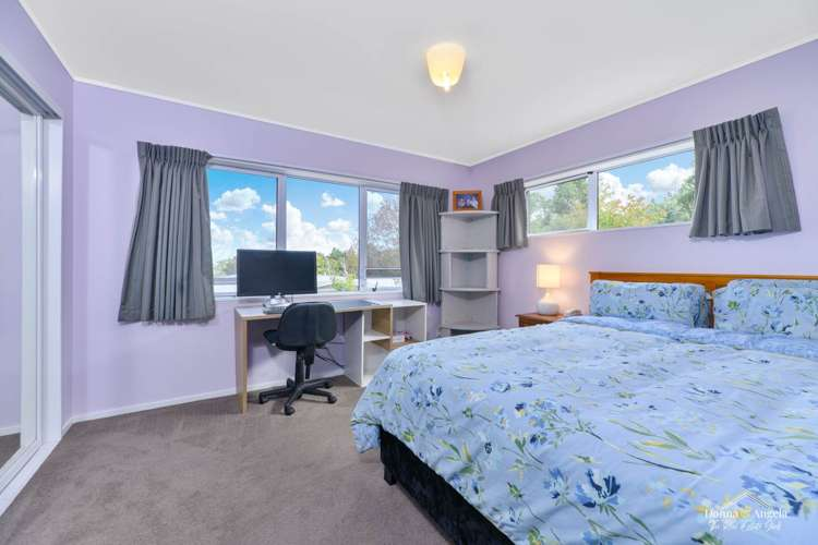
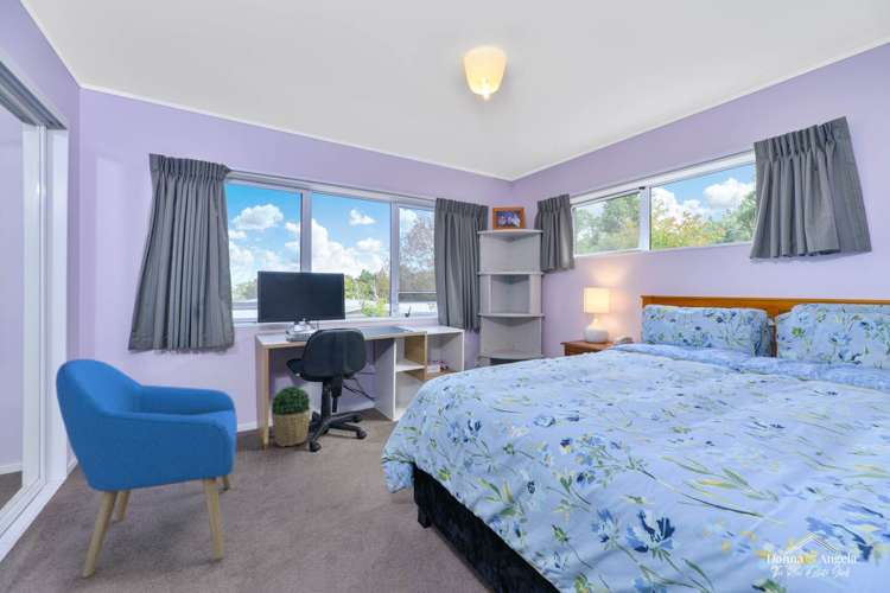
+ potted plant [269,385,312,448]
+ armchair [55,358,239,579]
